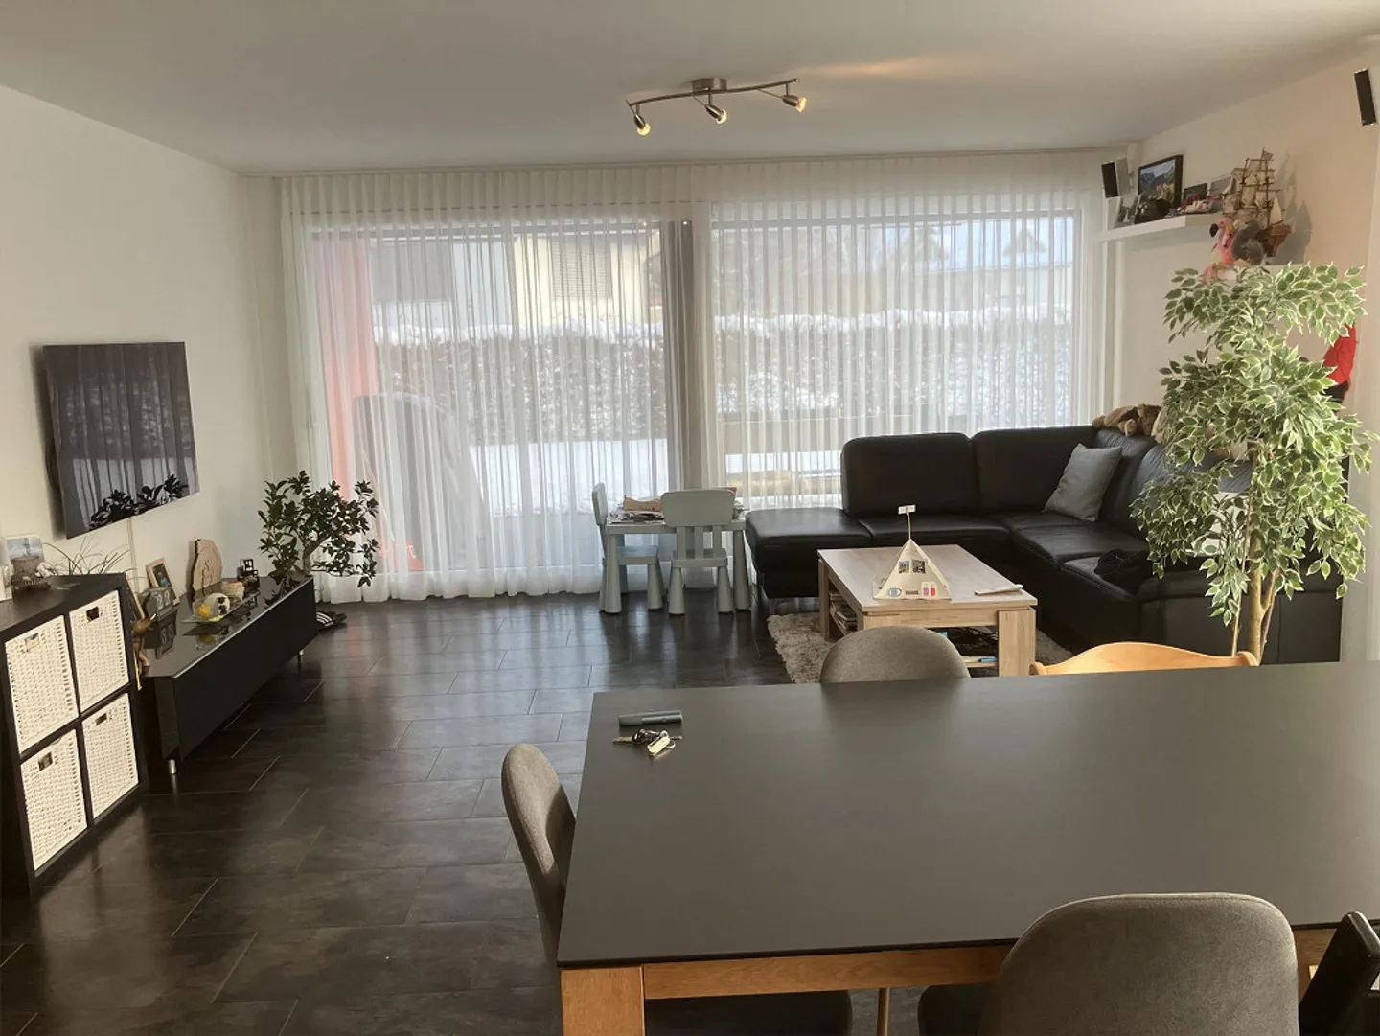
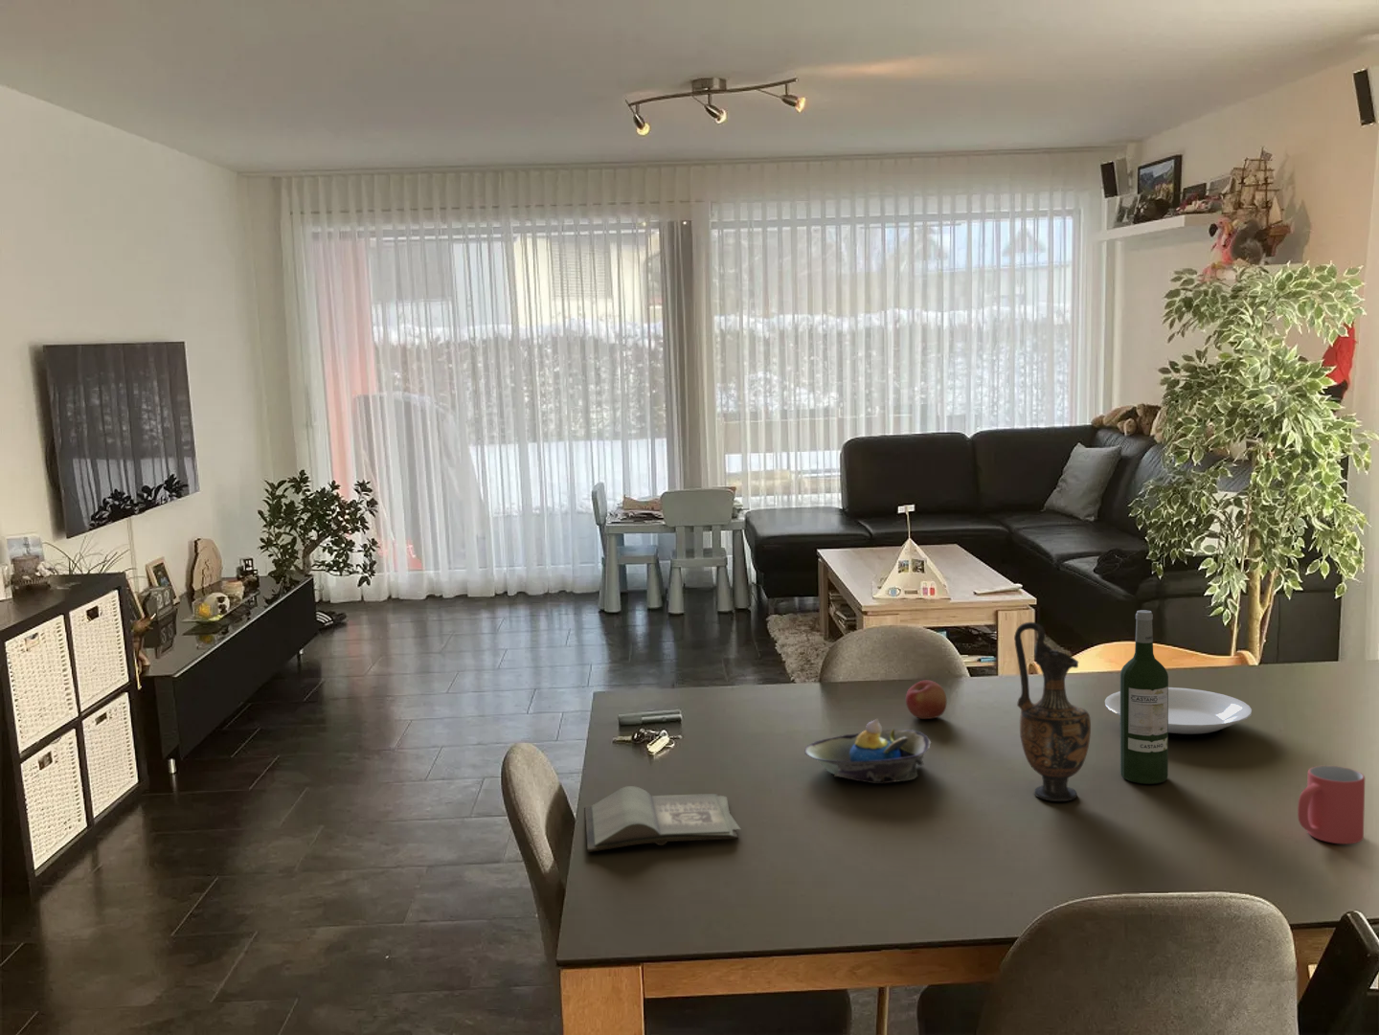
+ decorative bowl [804,718,933,785]
+ hardback book [584,785,742,853]
+ plate [1104,686,1253,739]
+ wine bottle [1119,609,1169,785]
+ apple [905,679,948,720]
+ mug [1296,765,1366,845]
+ vase [1014,622,1092,802]
